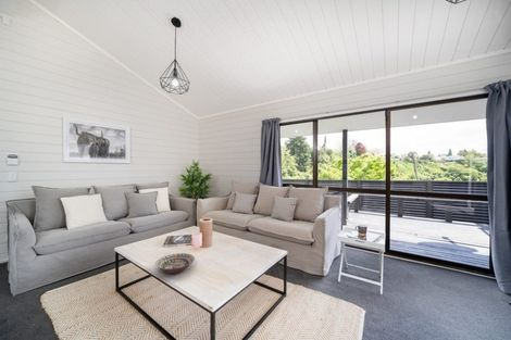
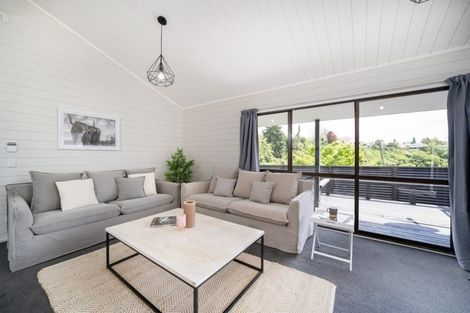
- decorative bowl [154,252,196,275]
